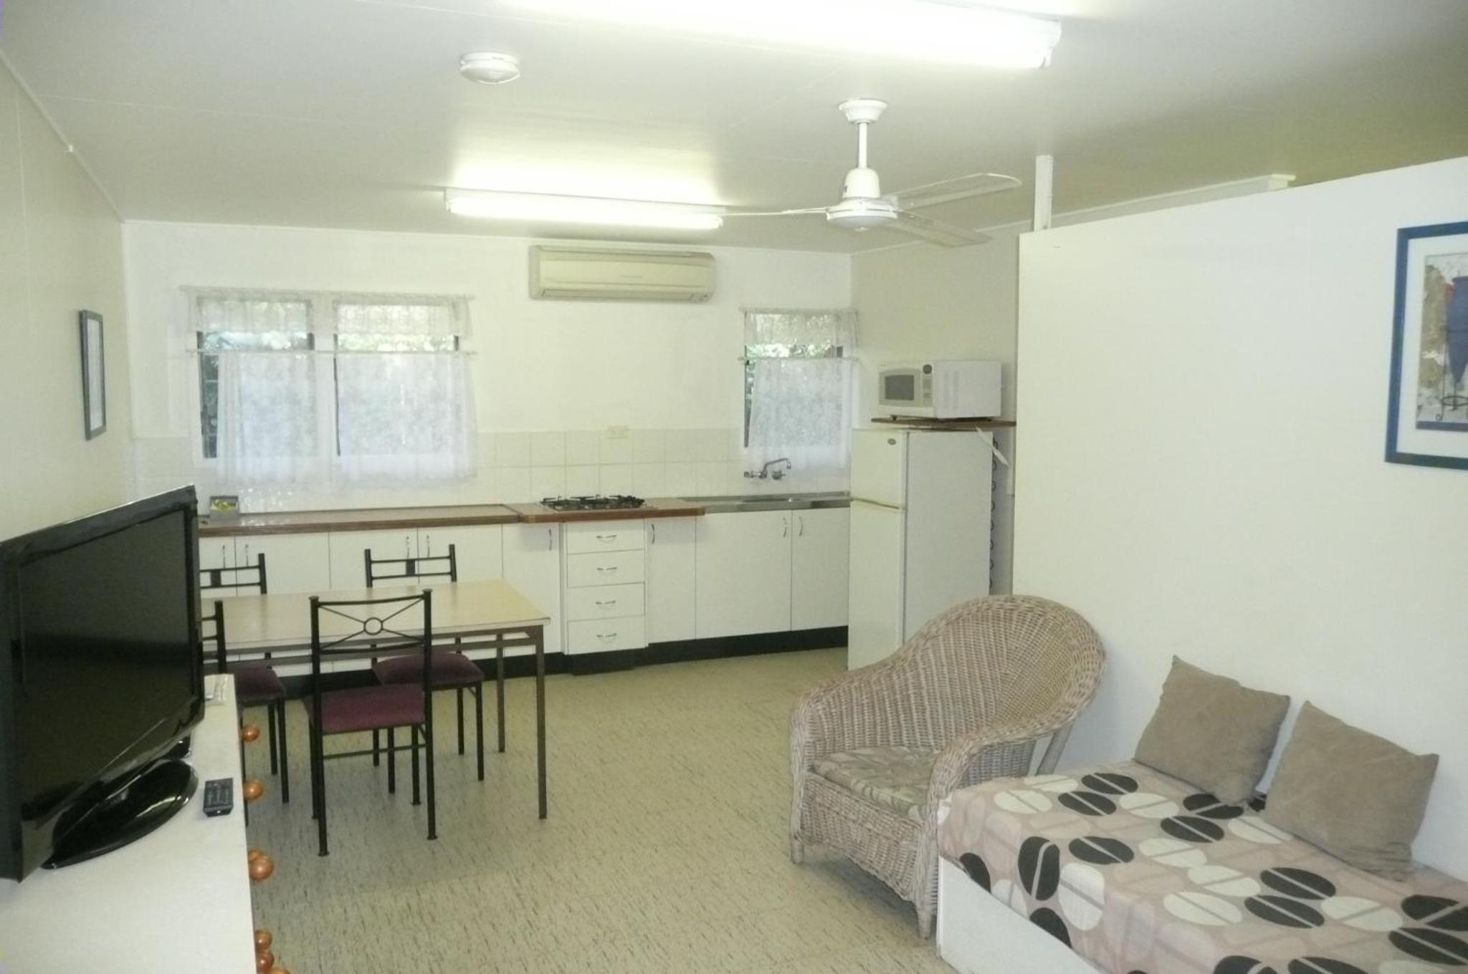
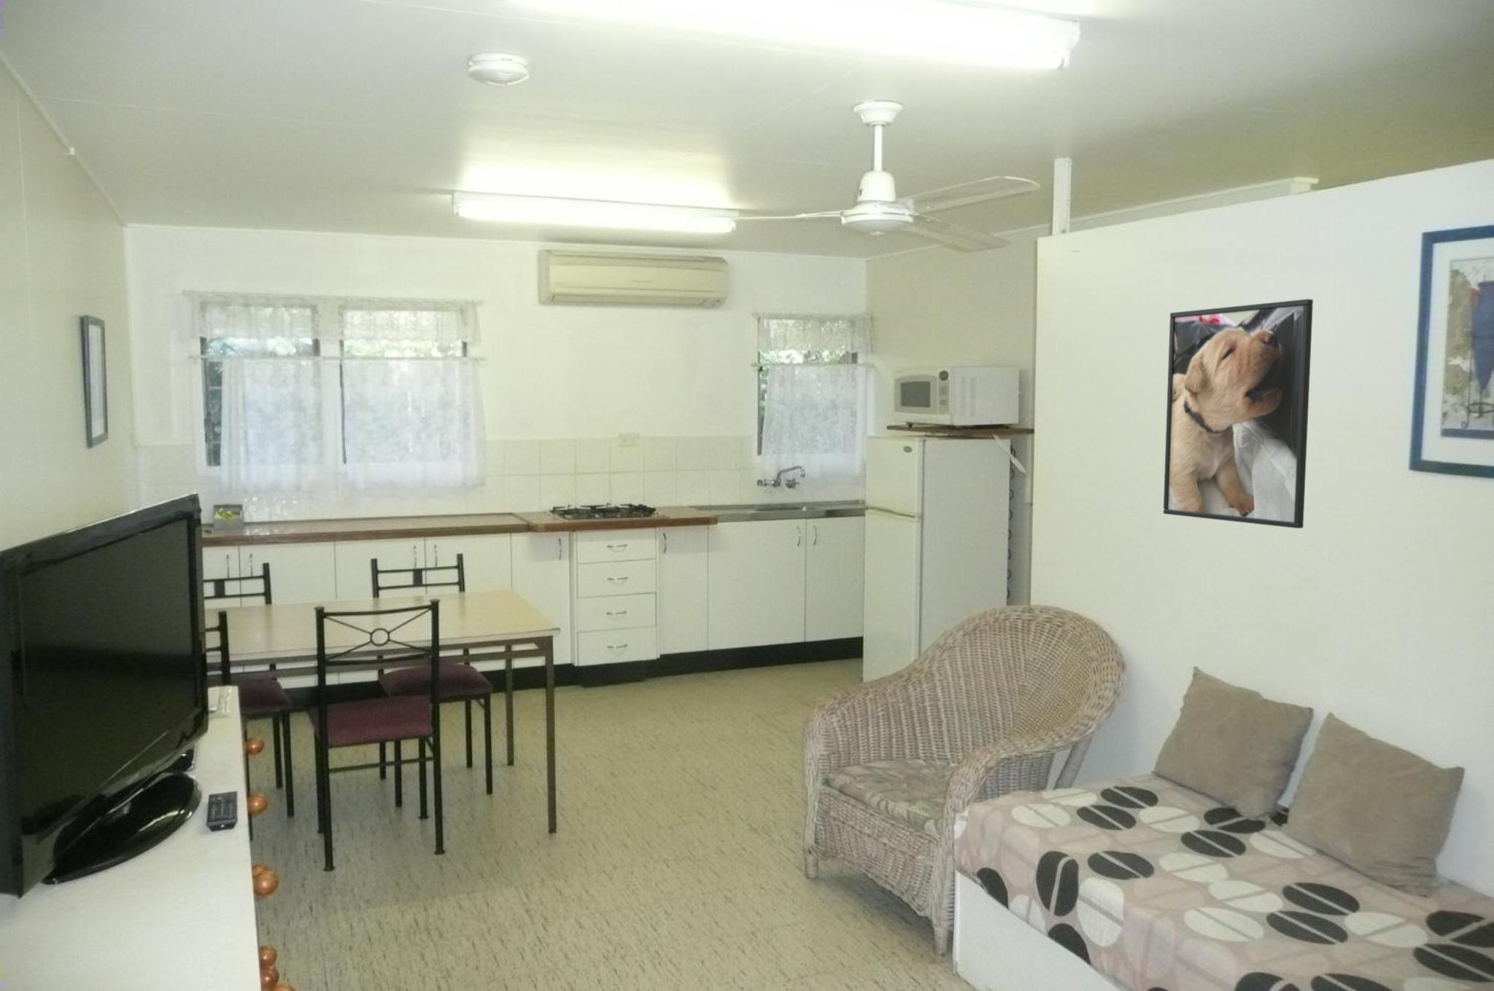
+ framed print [1163,298,1314,529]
